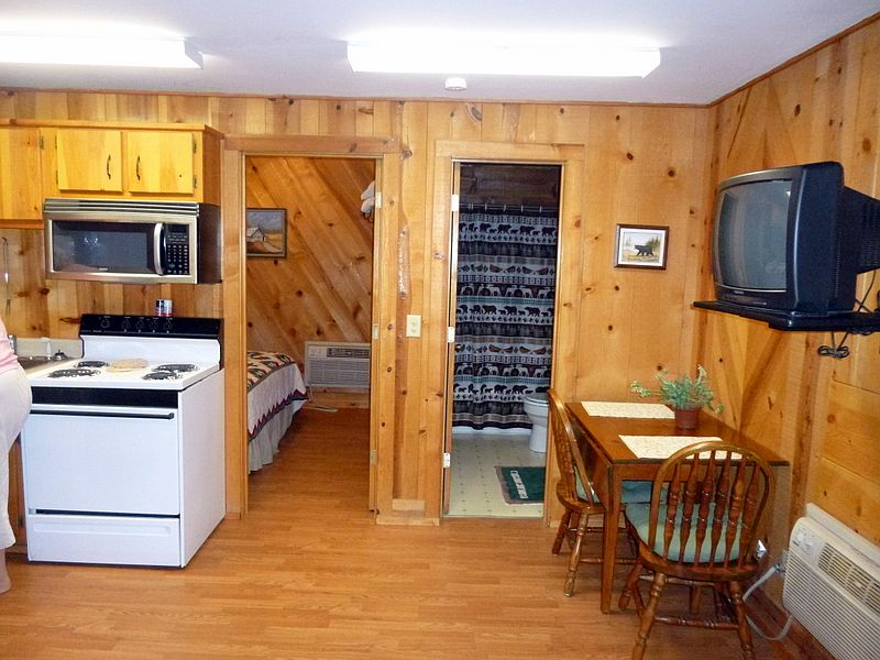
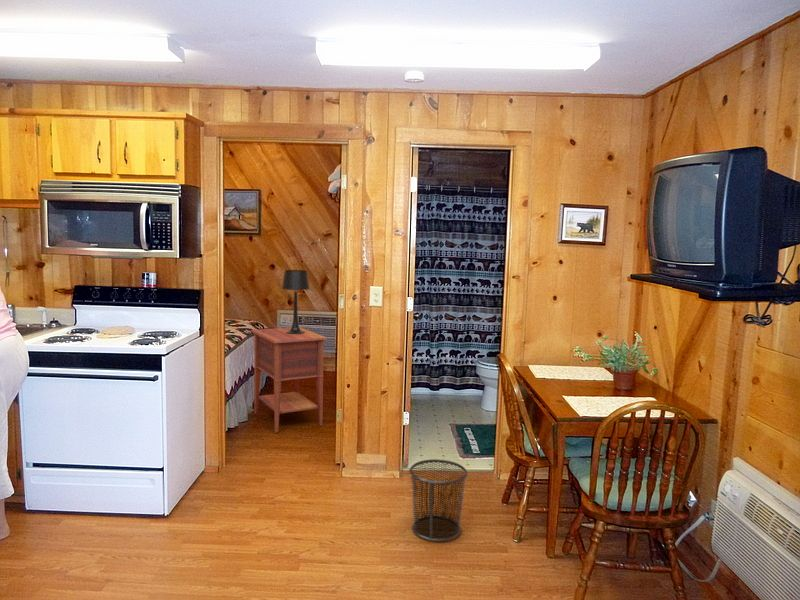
+ nightstand [250,326,328,434]
+ table lamp [281,269,310,334]
+ waste bin [409,458,469,542]
